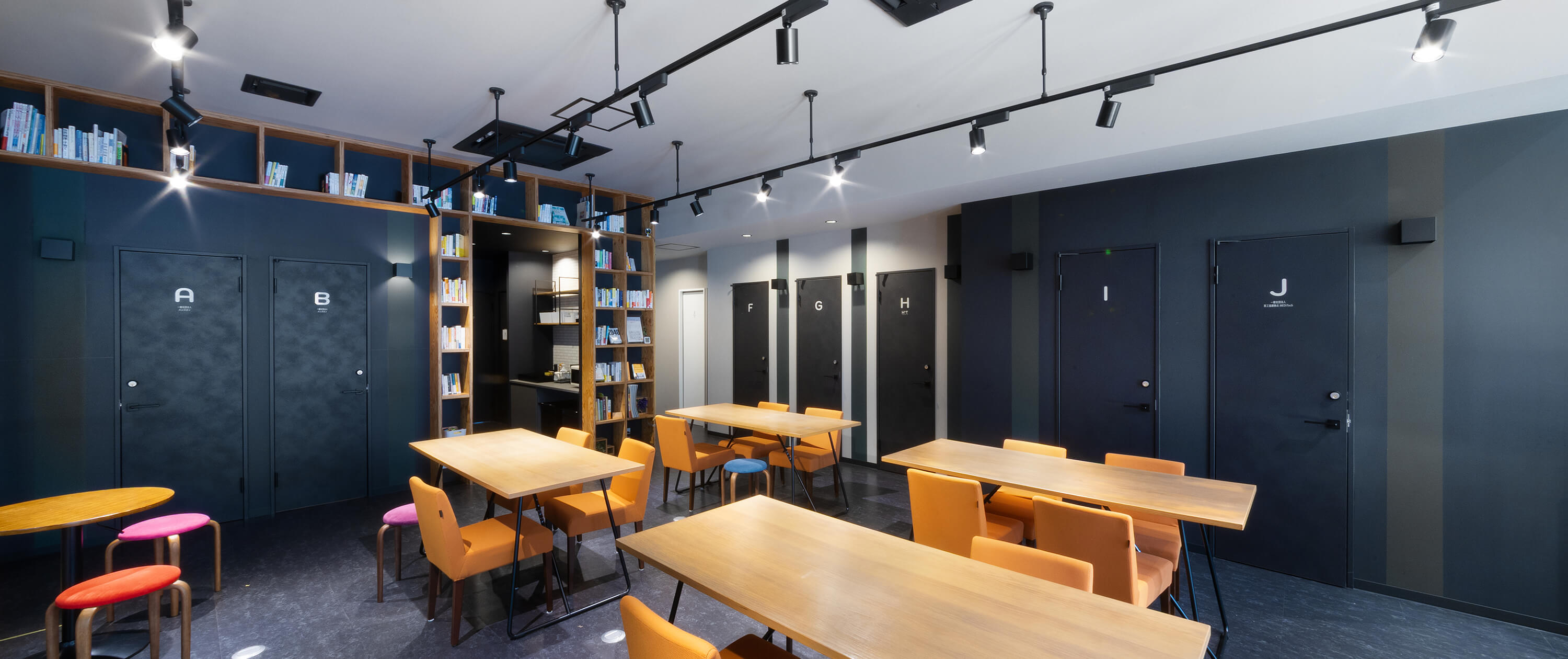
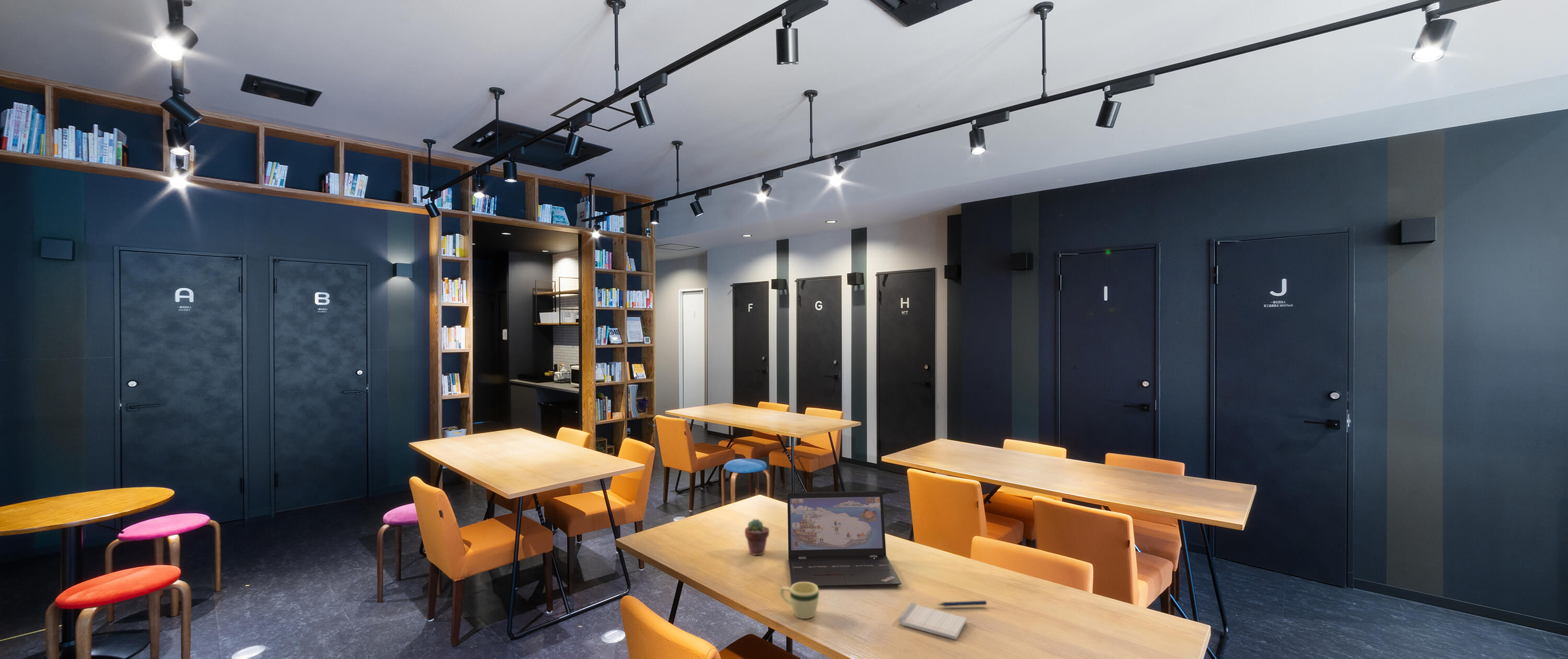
+ laptop [787,491,902,587]
+ potted succulent [744,518,770,556]
+ mug [780,582,819,619]
+ notebook [897,600,987,640]
